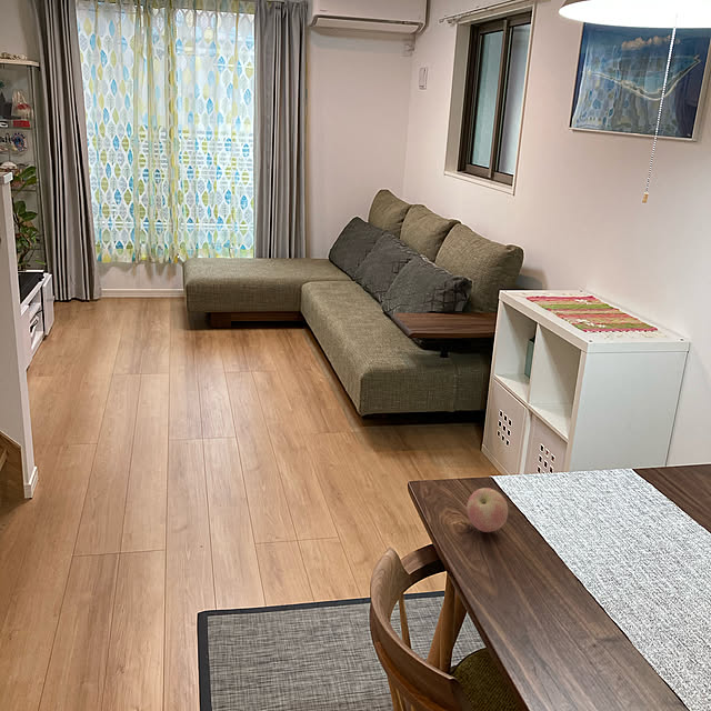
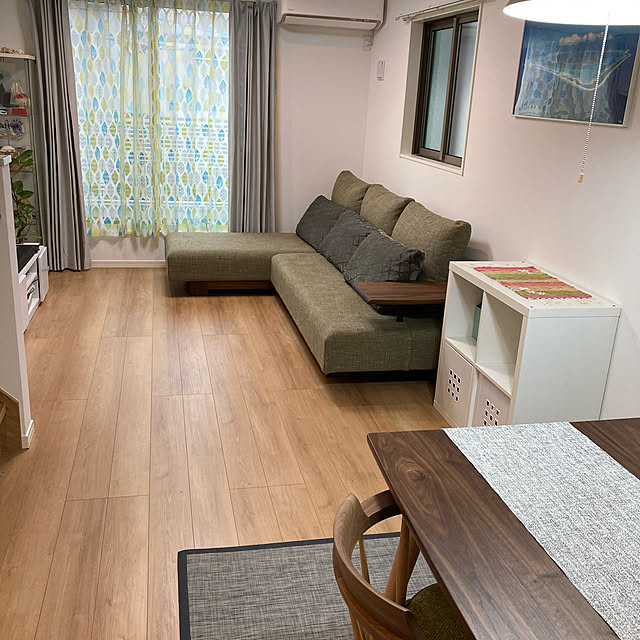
- apple [465,487,509,533]
